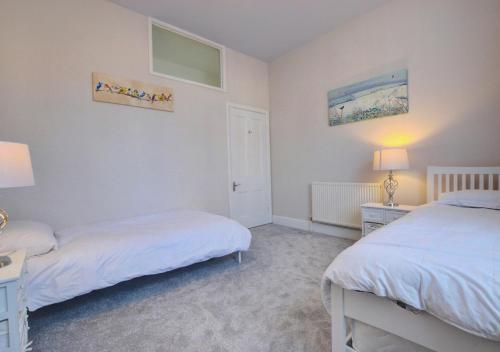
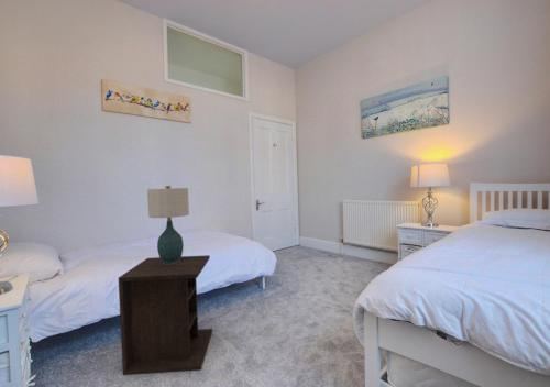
+ nightstand [118,254,213,376]
+ table lamp [146,185,190,264]
